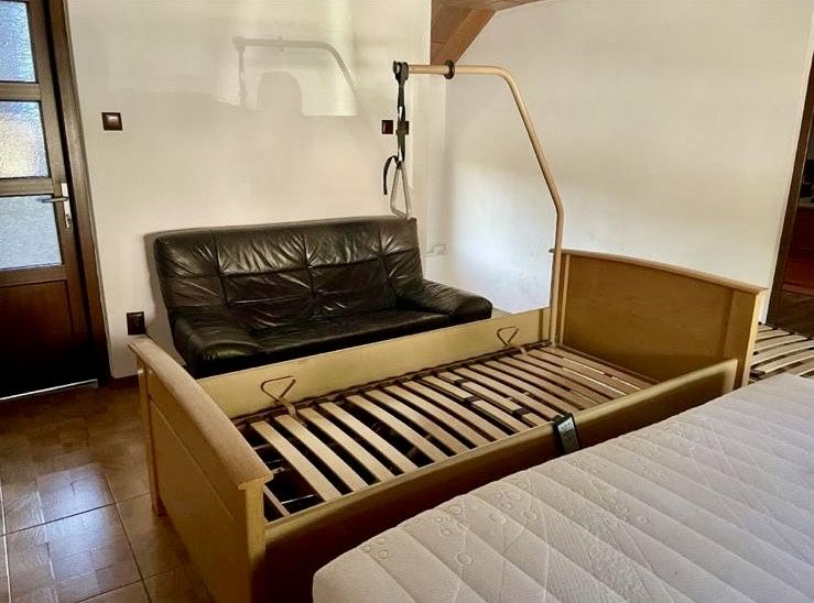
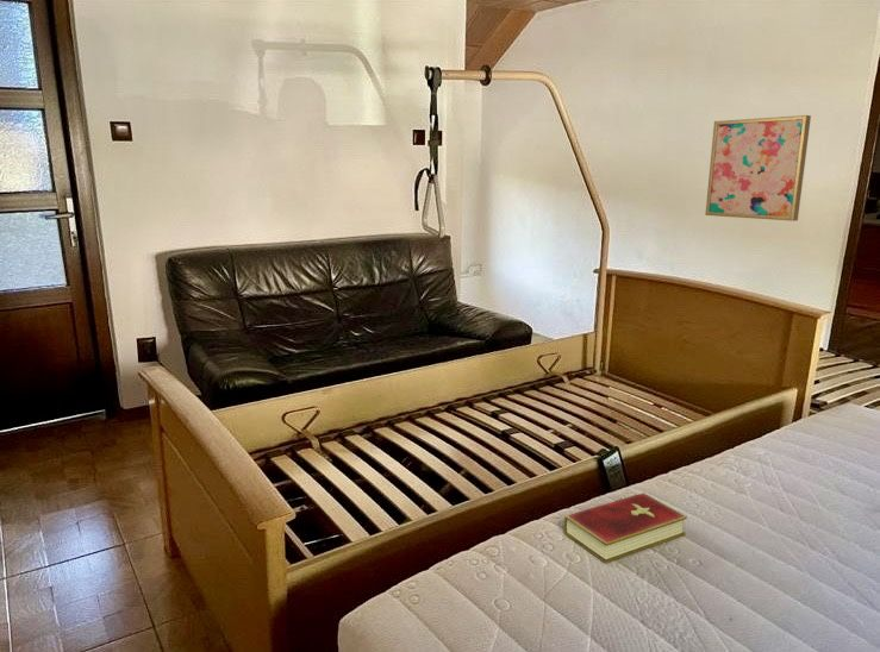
+ wall art [705,114,812,222]
+ hardcover book [562,491,688,564]
